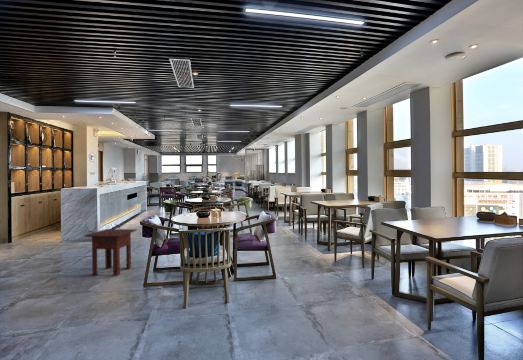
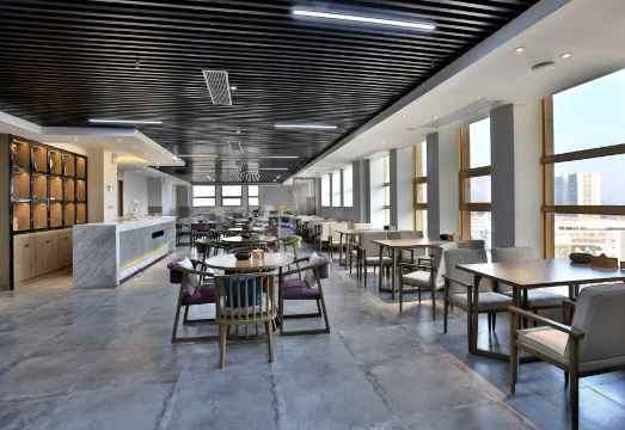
- side table [83,228,138,277]
